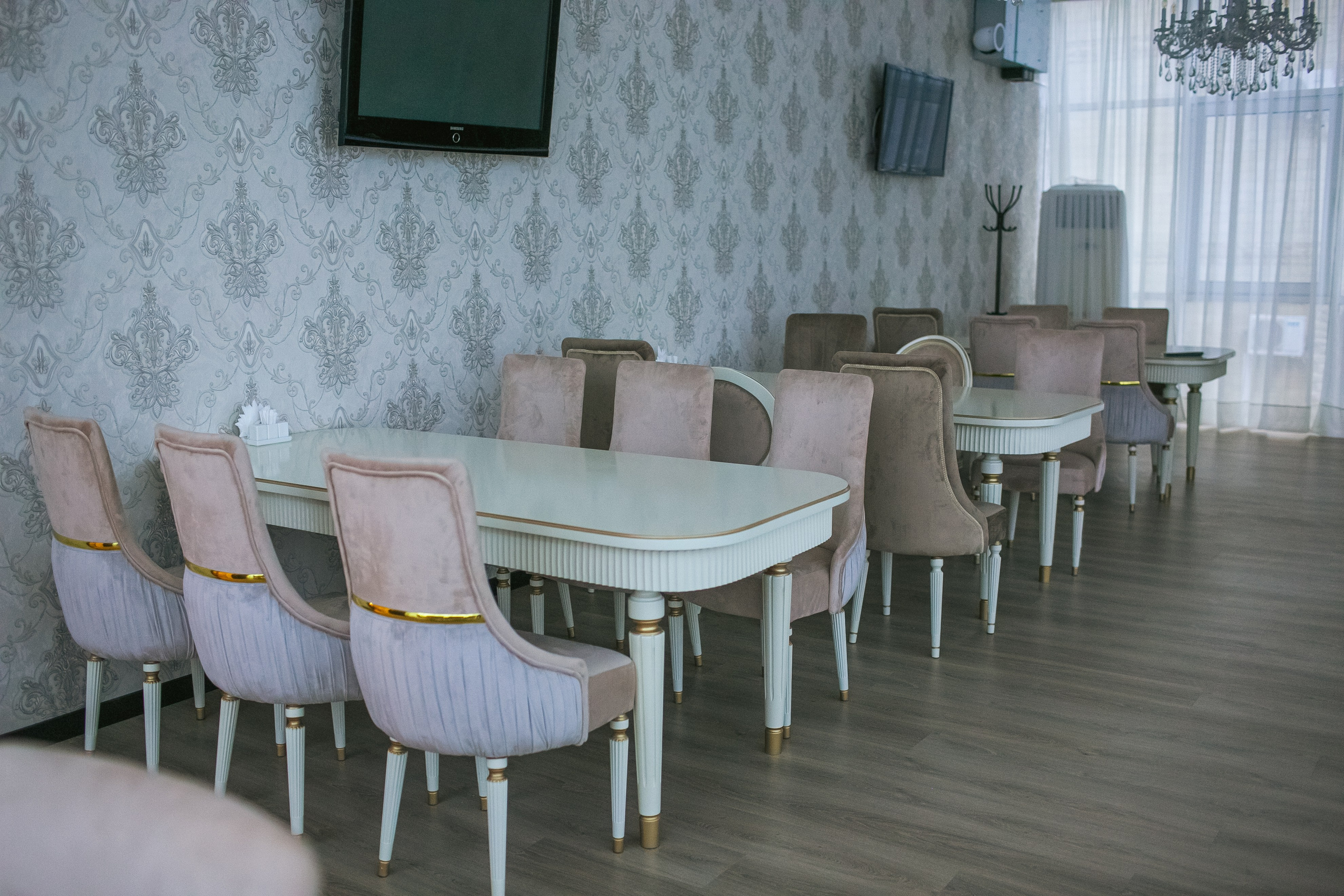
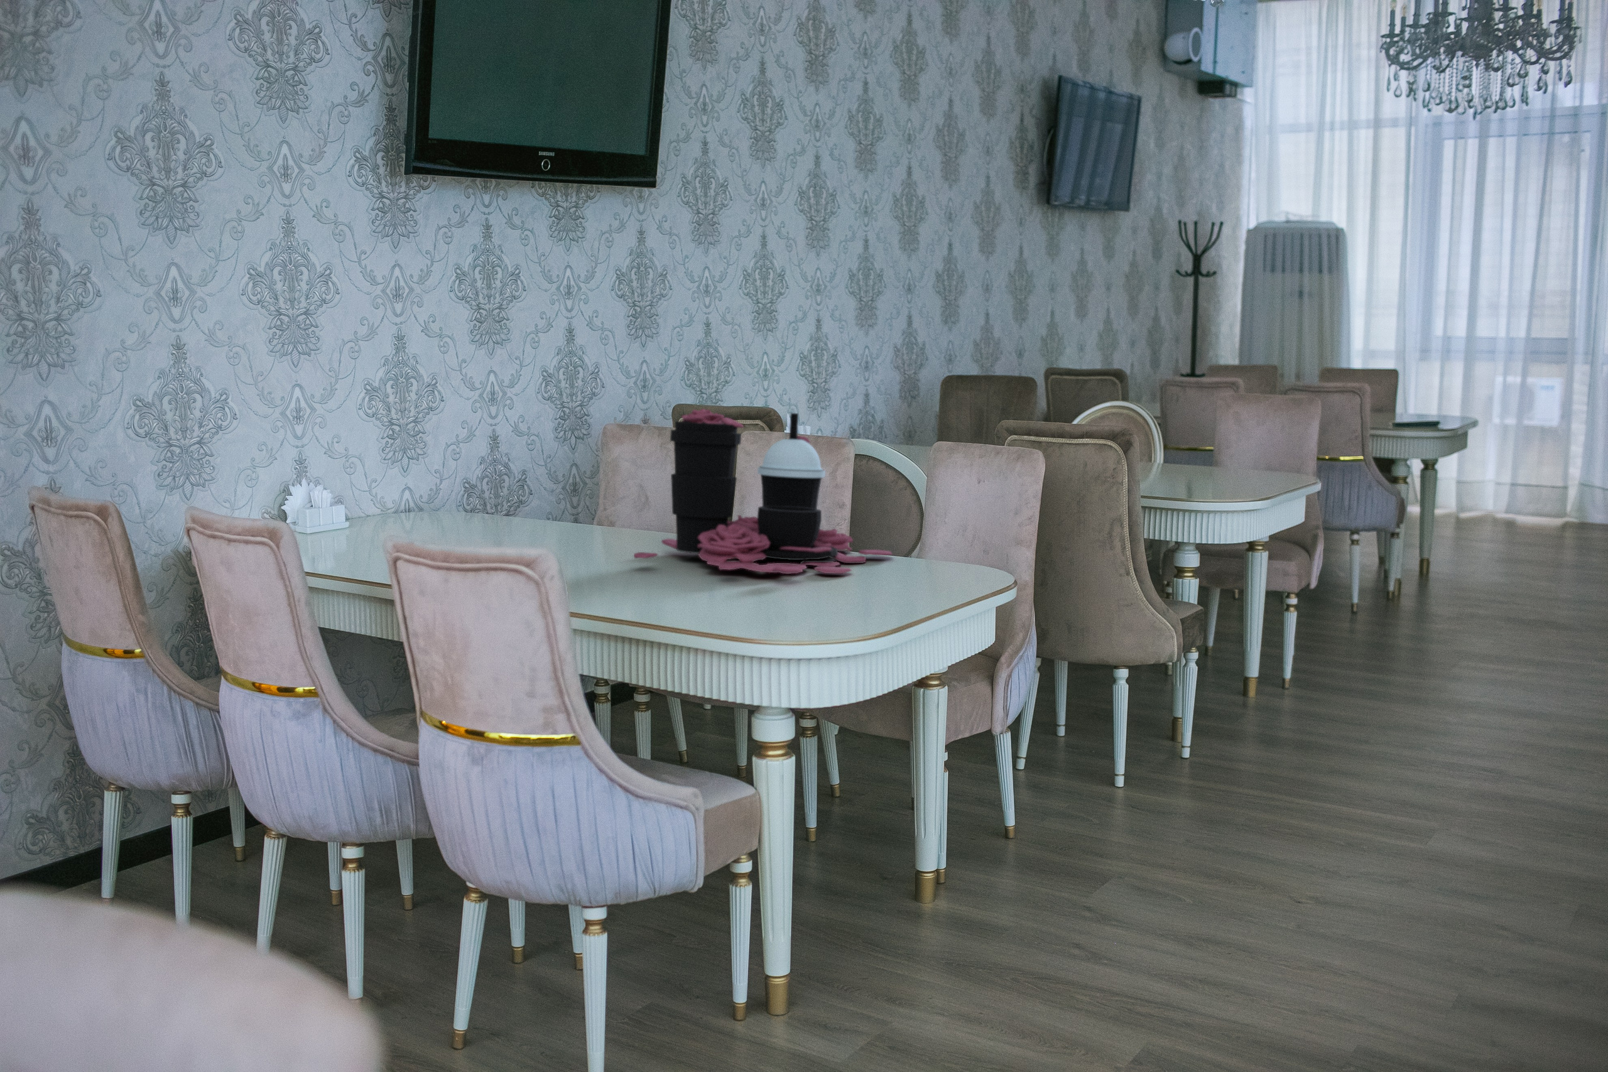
+ flower arrangement [633,408,894,574]
